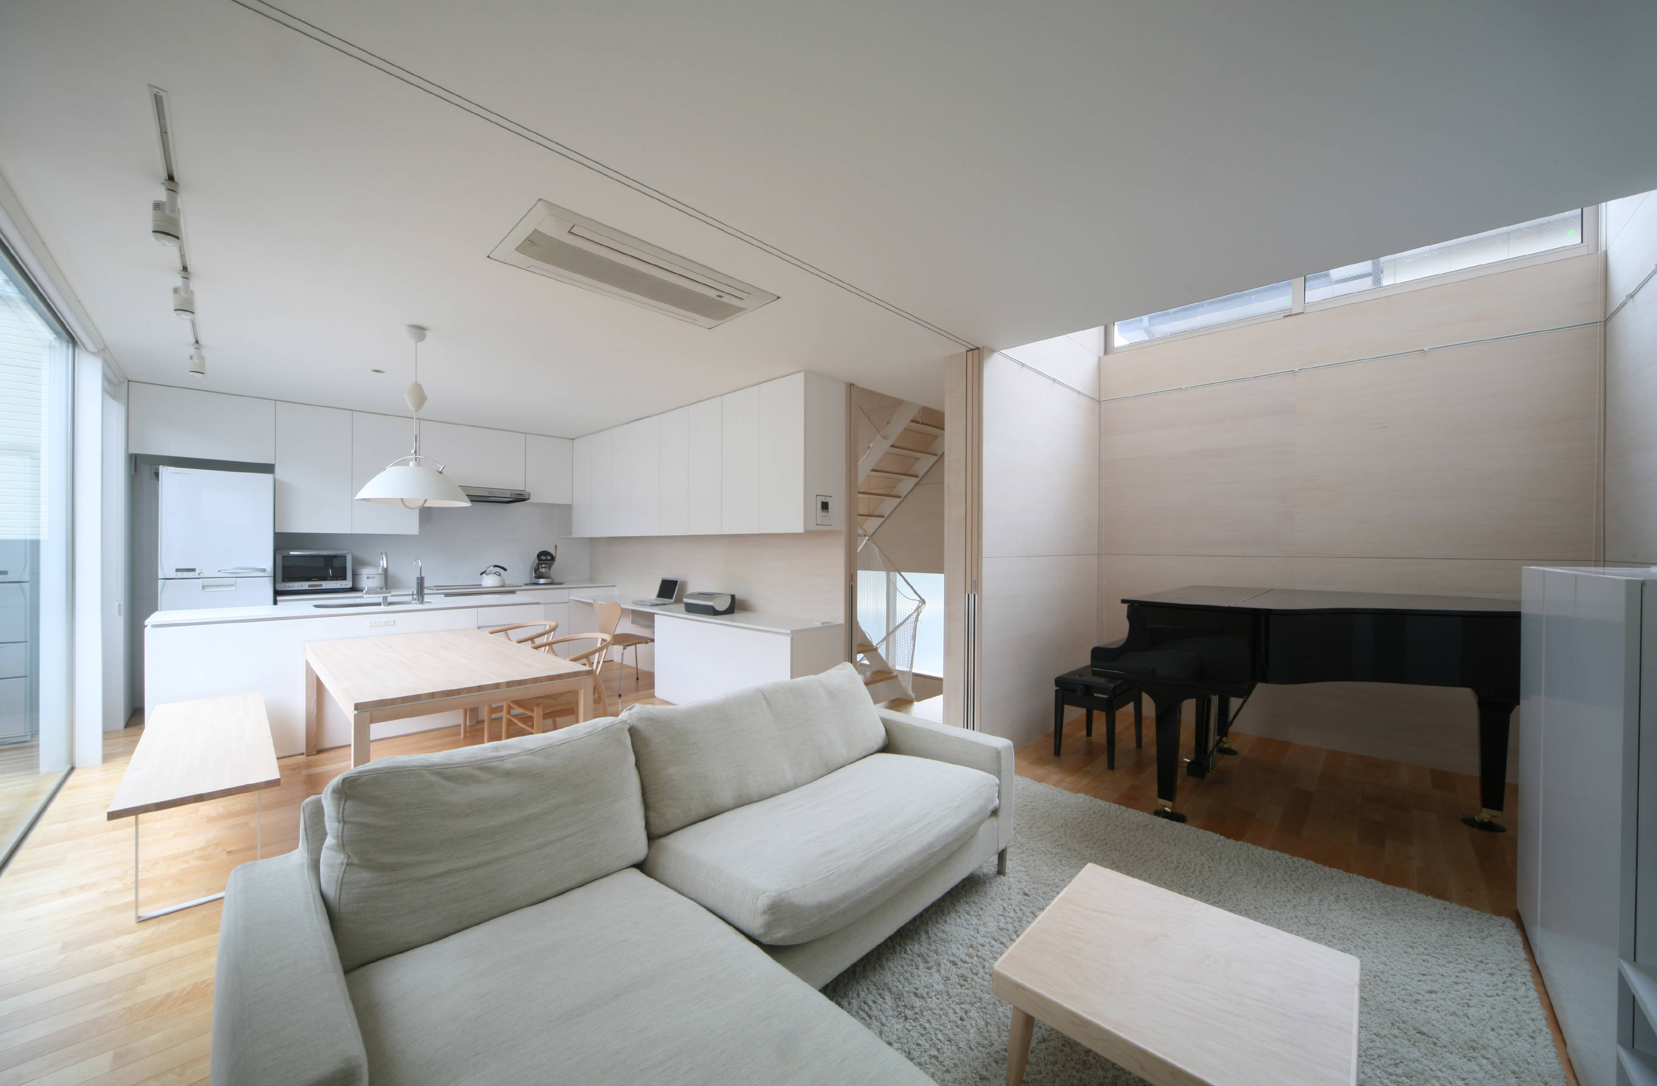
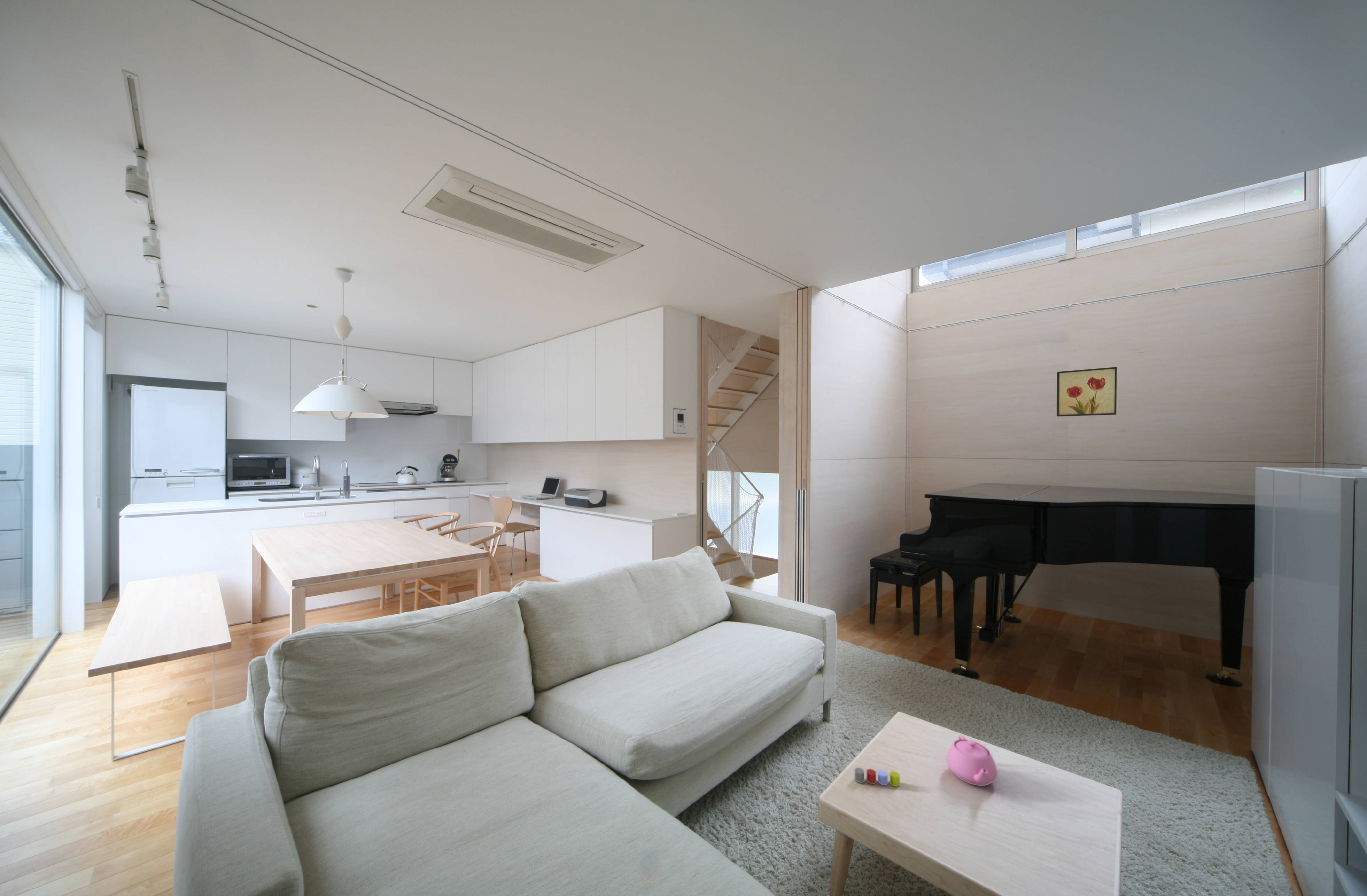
+ teapot [946,734,998,786]
+ cup [854,767,900,787]
+ wall art [1056,367,1117,417]
